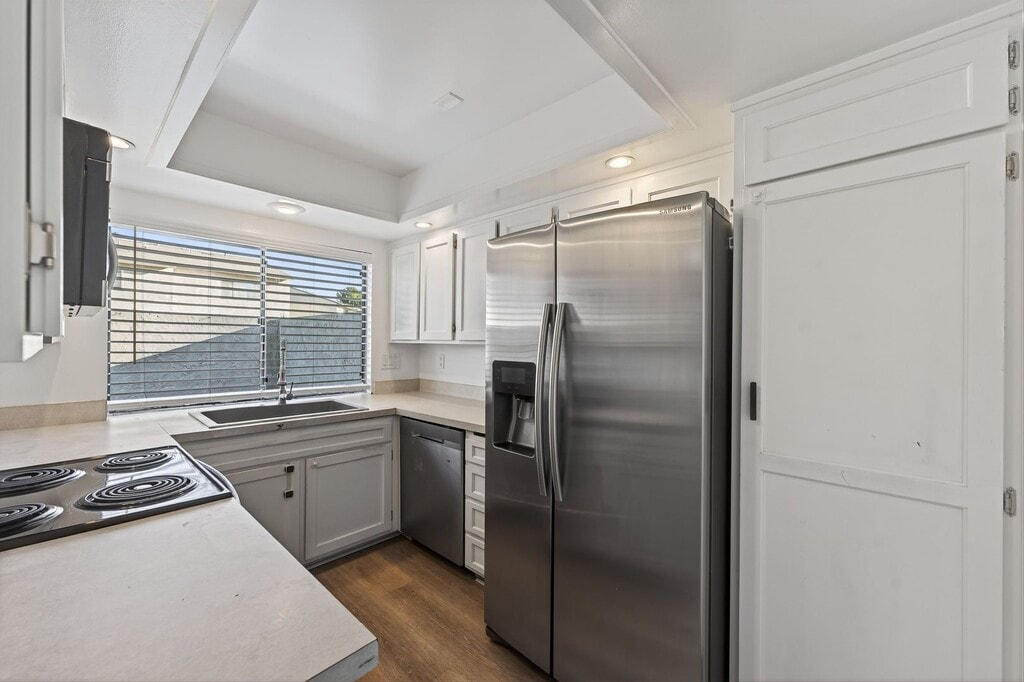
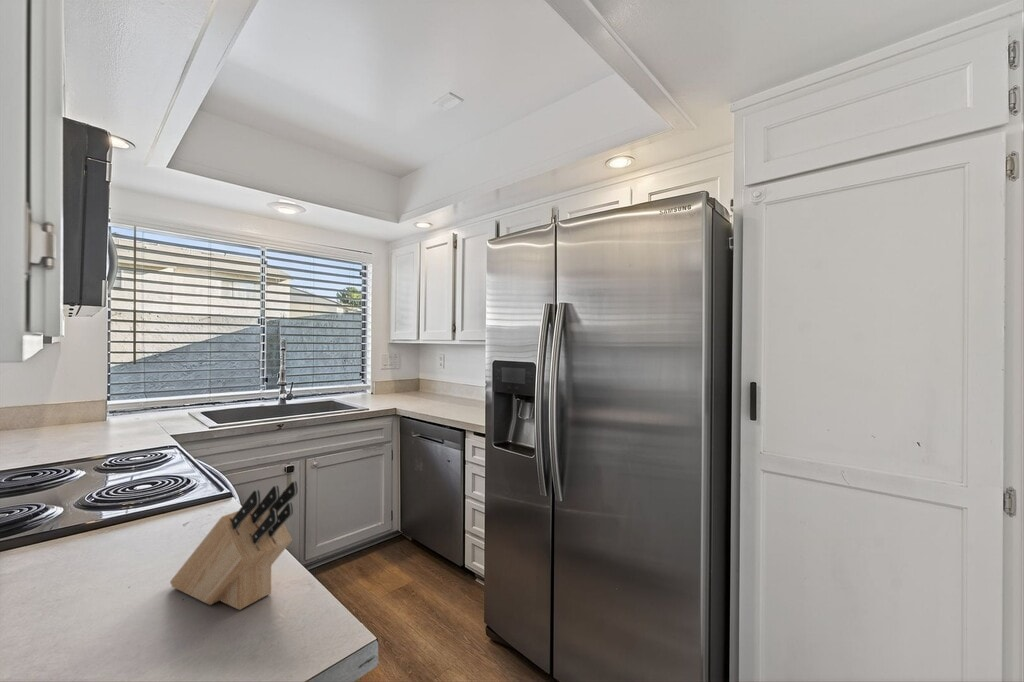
+ knife block [169,480,298,611]
